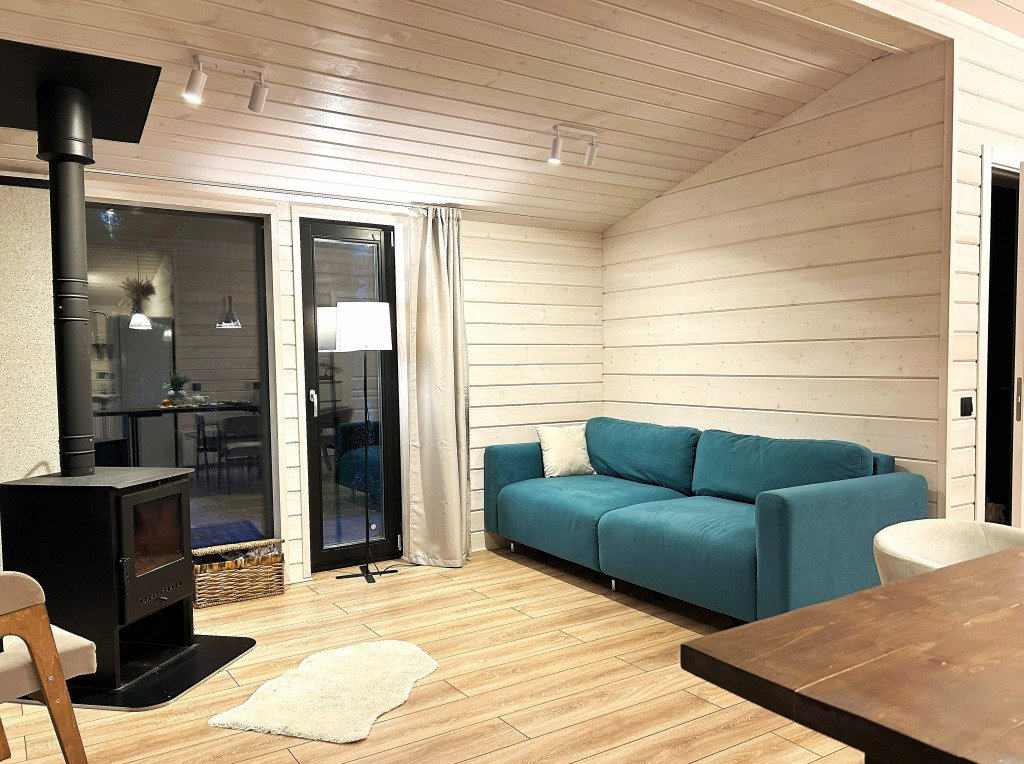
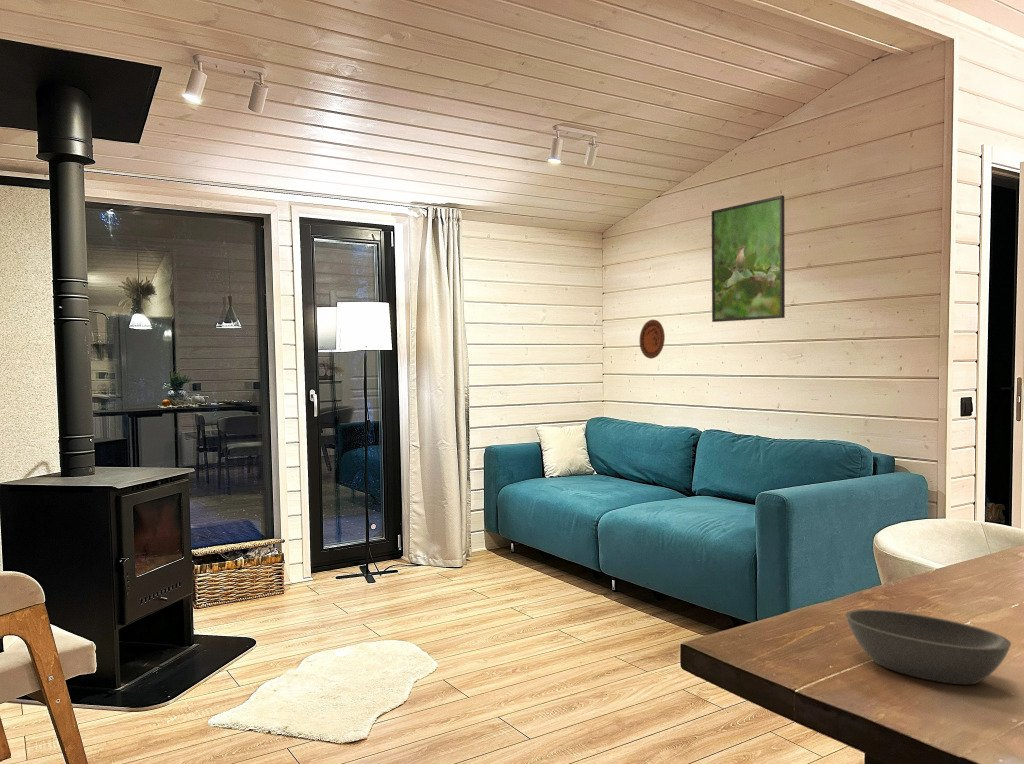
+ decorative plate [638,319,666,360]
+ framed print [711,195,786,323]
+ bowl [845,608,1012,686]
